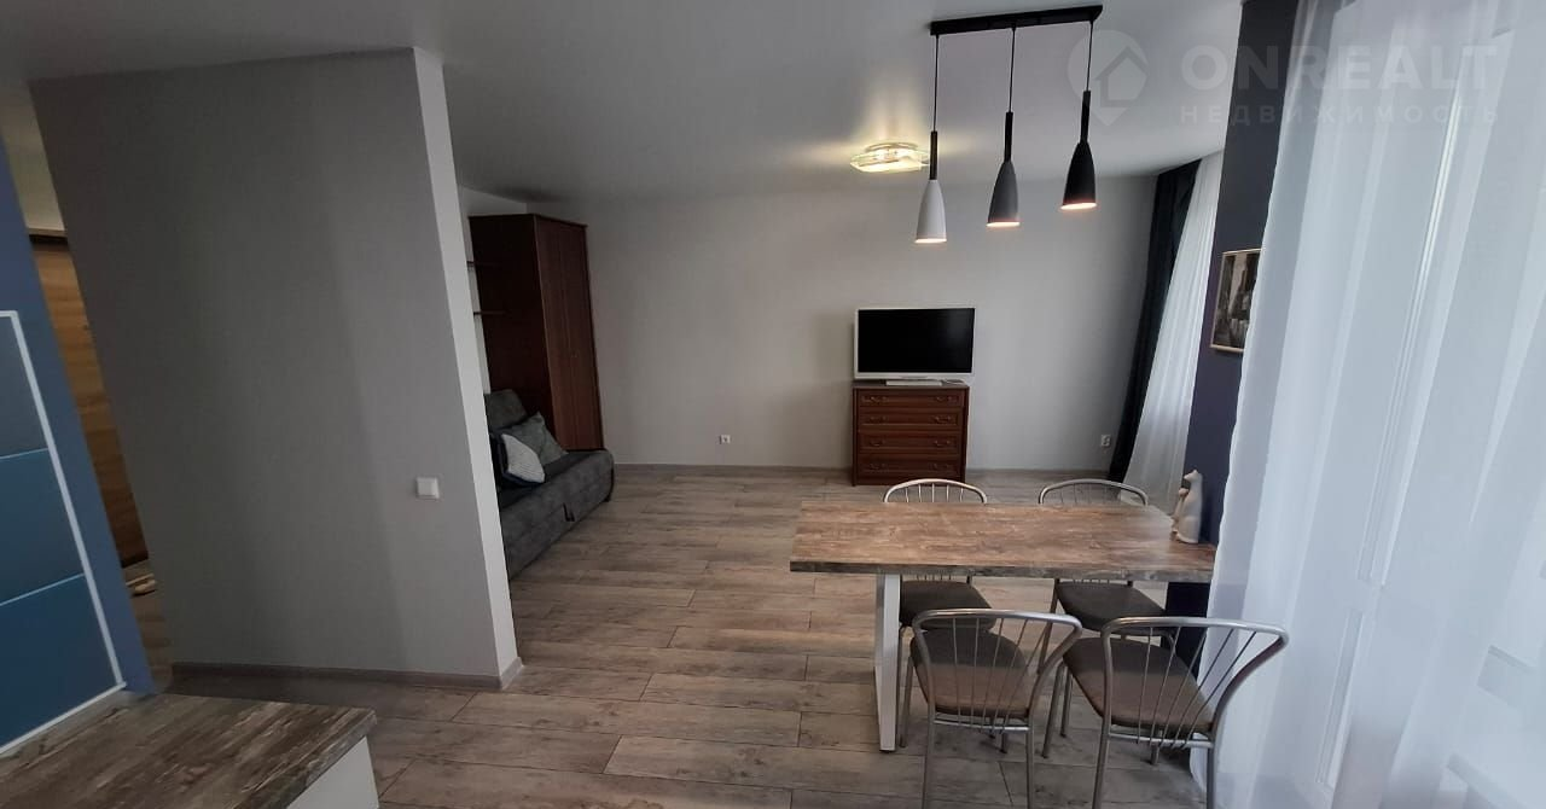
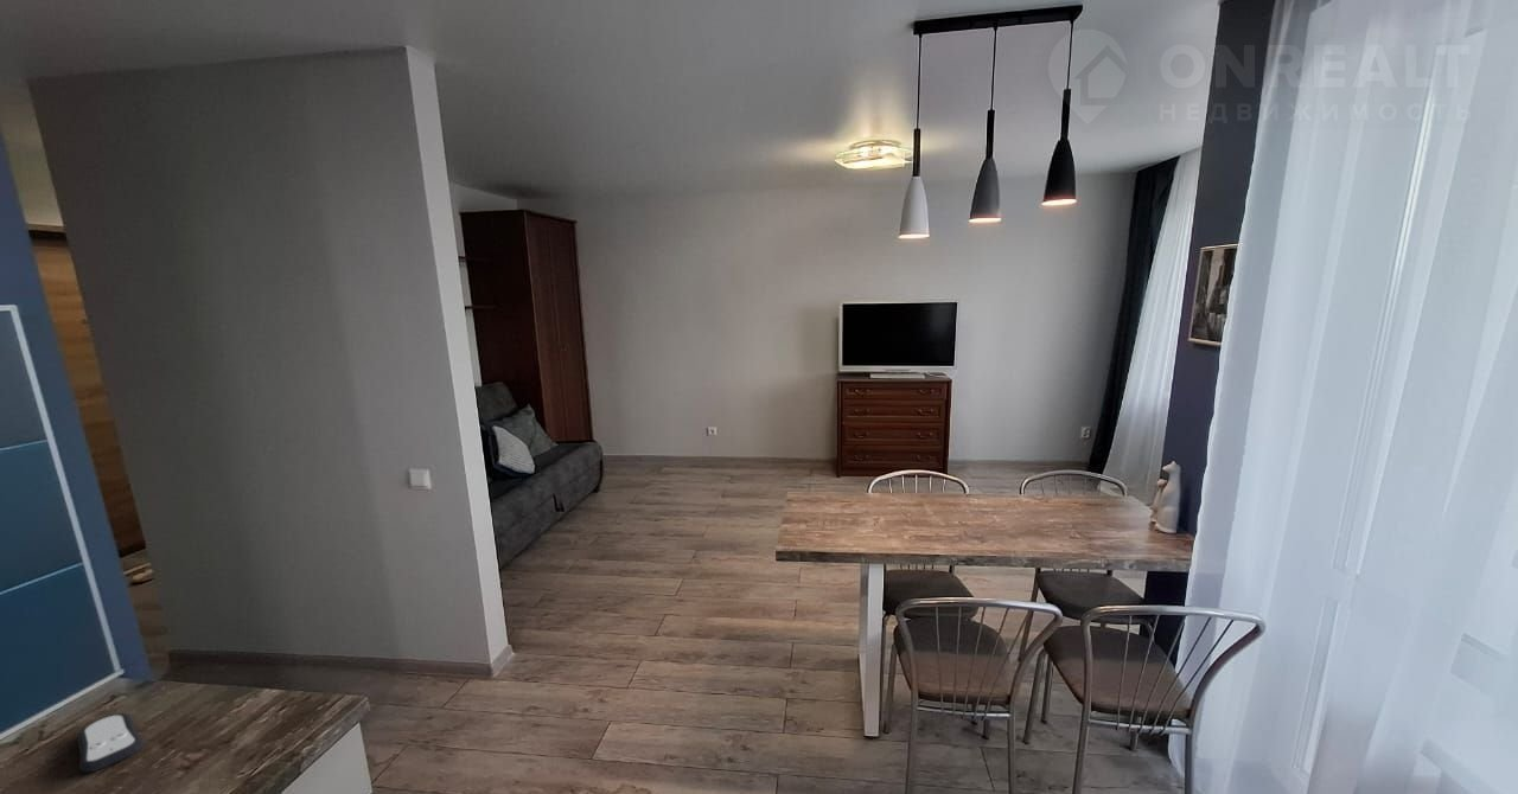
+ remote control [76,712,145,773]
